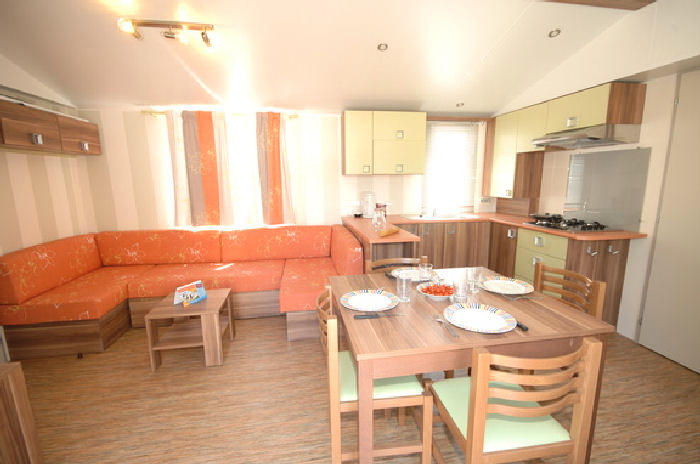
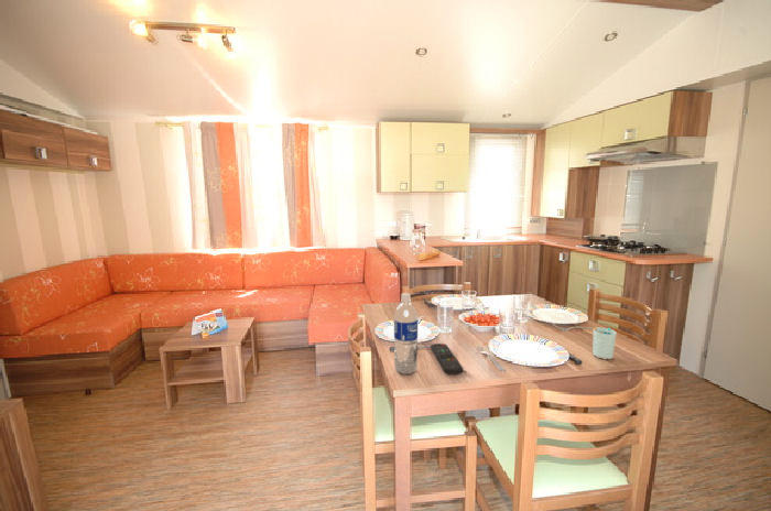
+ remote control [430,343,464,376]
+ water bottle [393,292,419,376]
+ cup [591,327,618,360]
